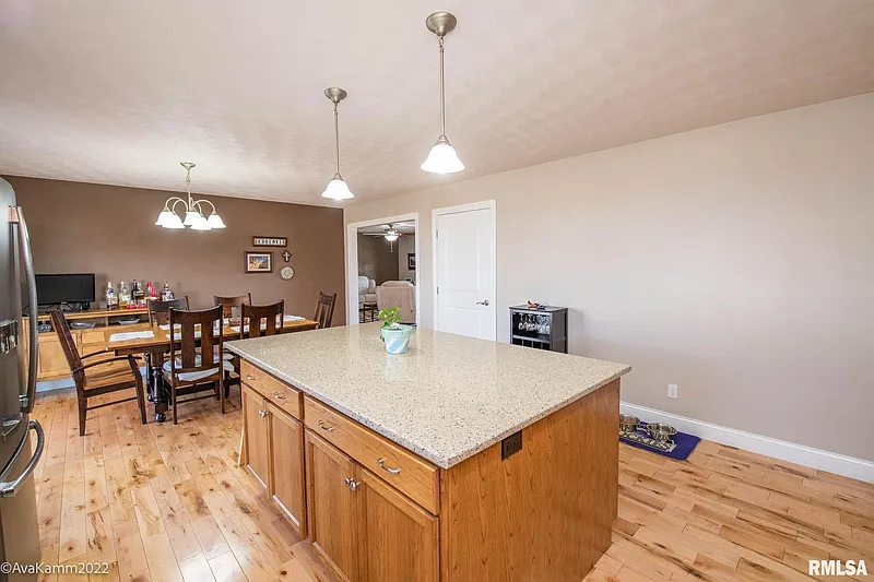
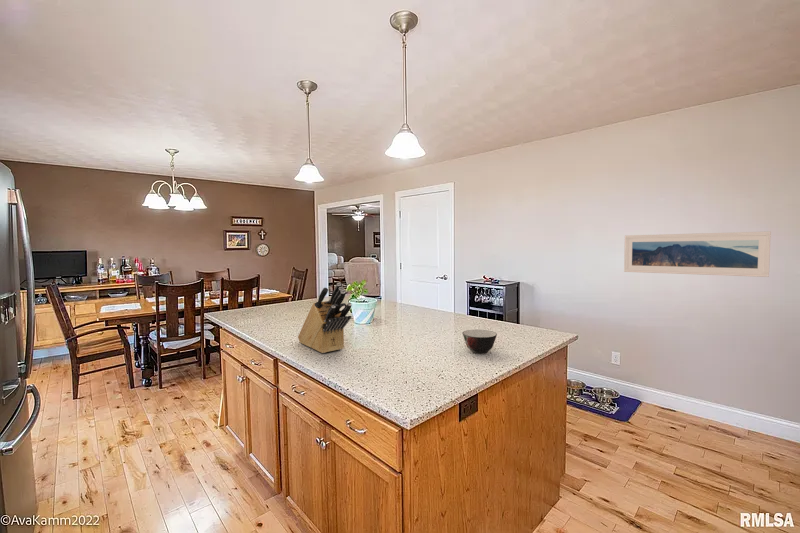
+ soup bowl [462,329,498,355]
+ knife block [297,282,353,354]
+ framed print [623,230,772,278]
